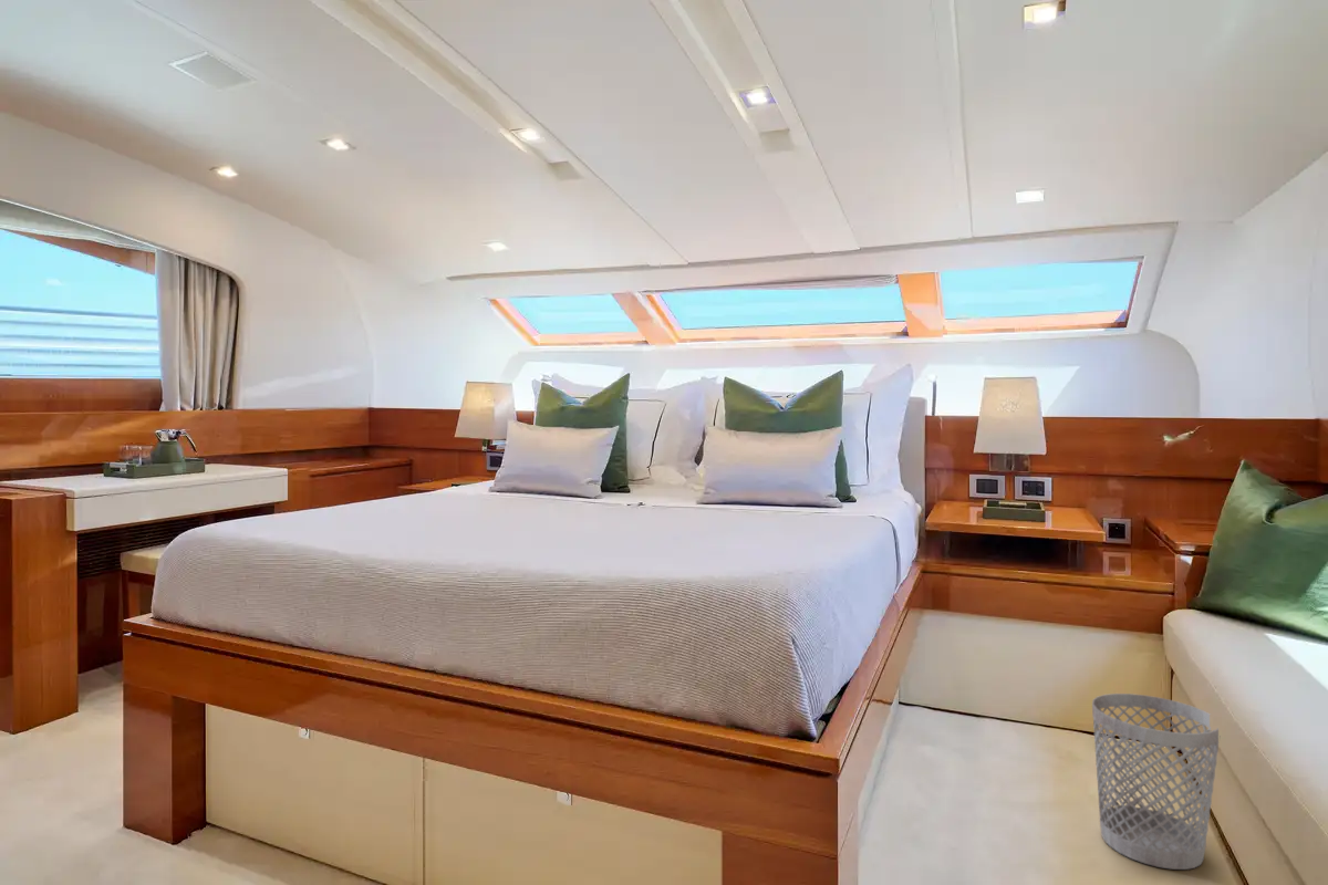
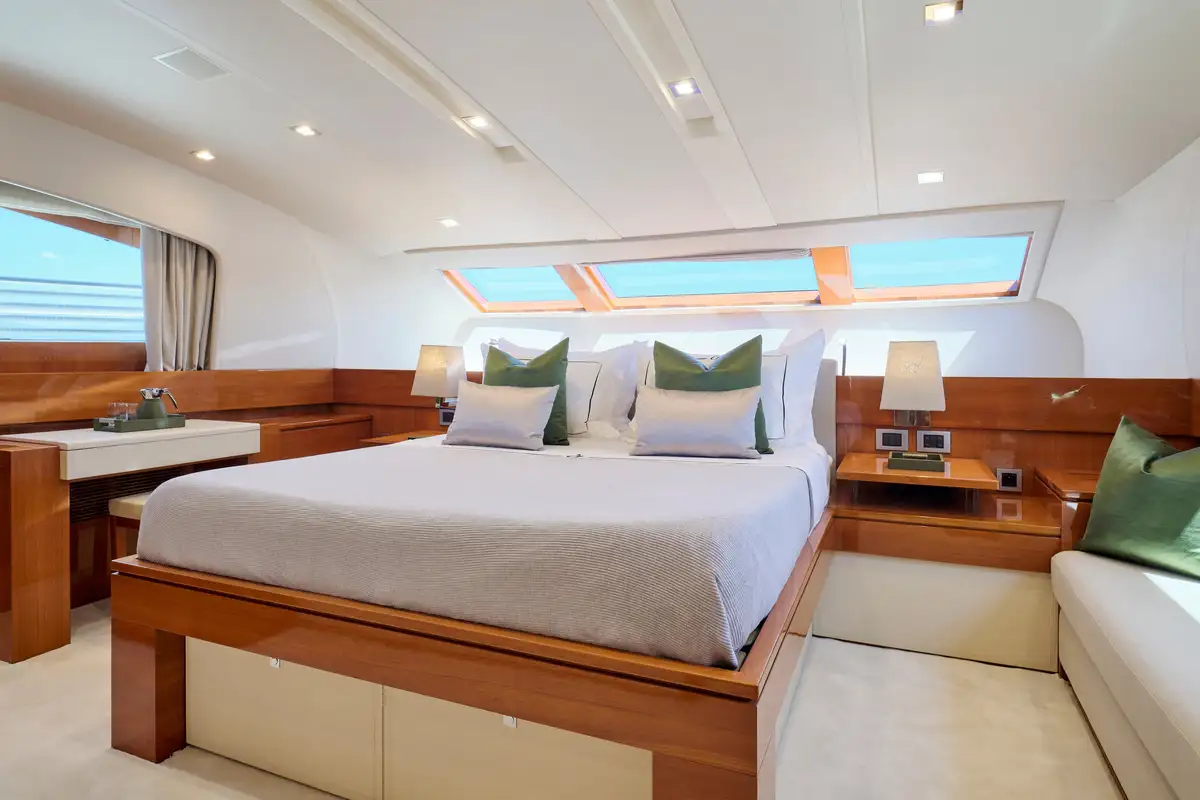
- wastebasket [1091,693,1220,871]
